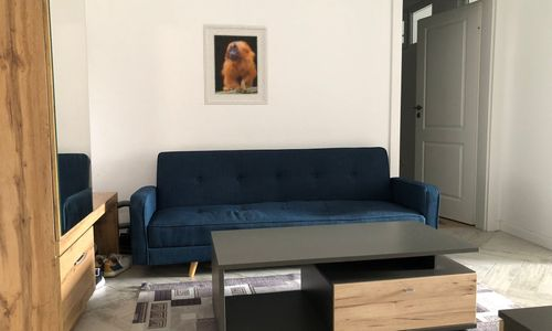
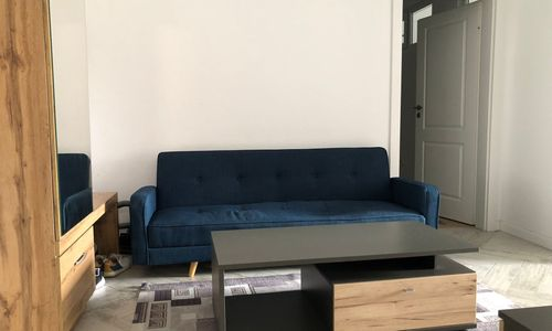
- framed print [202,23,269,106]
